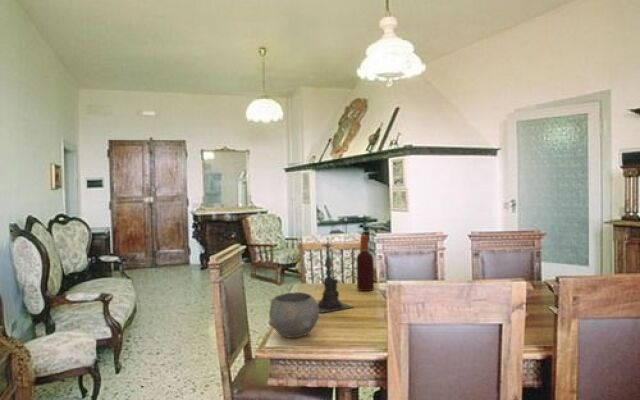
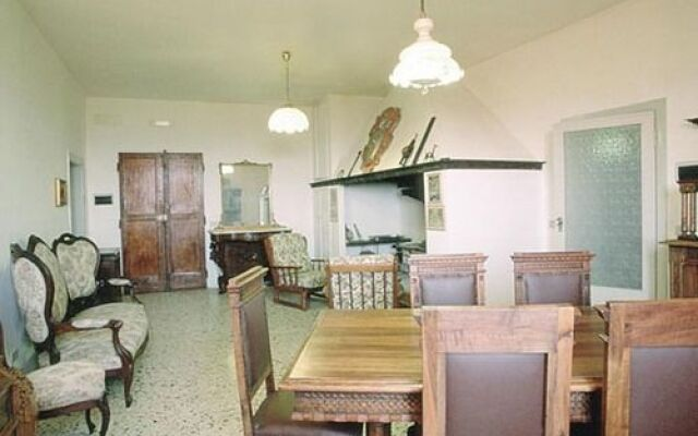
- bottle [355,234,375,292]
- bowl [268,291,320,339]
- candle holder [317,239,354,314]
